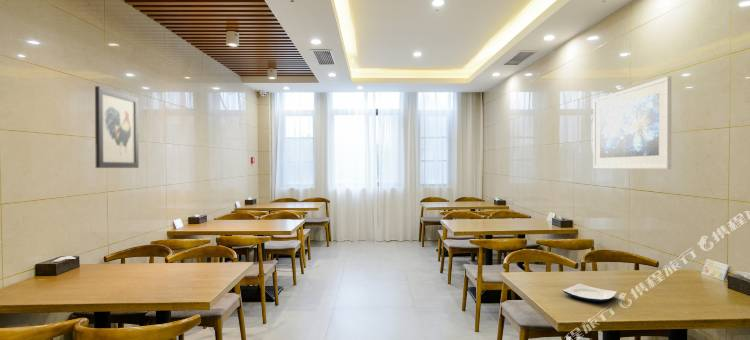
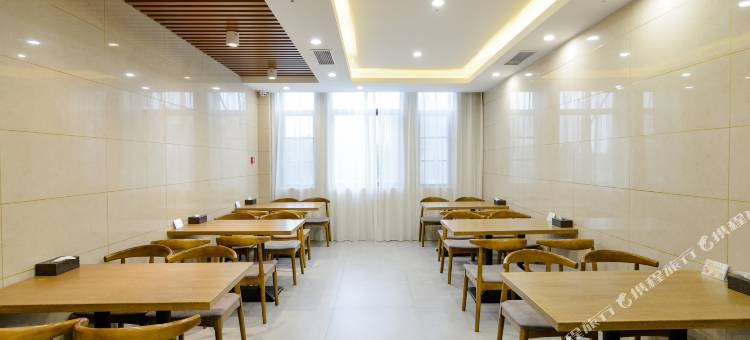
- plate [562,283,618,303]
- wall art [94,85,140,169]
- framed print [593,76,672,170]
